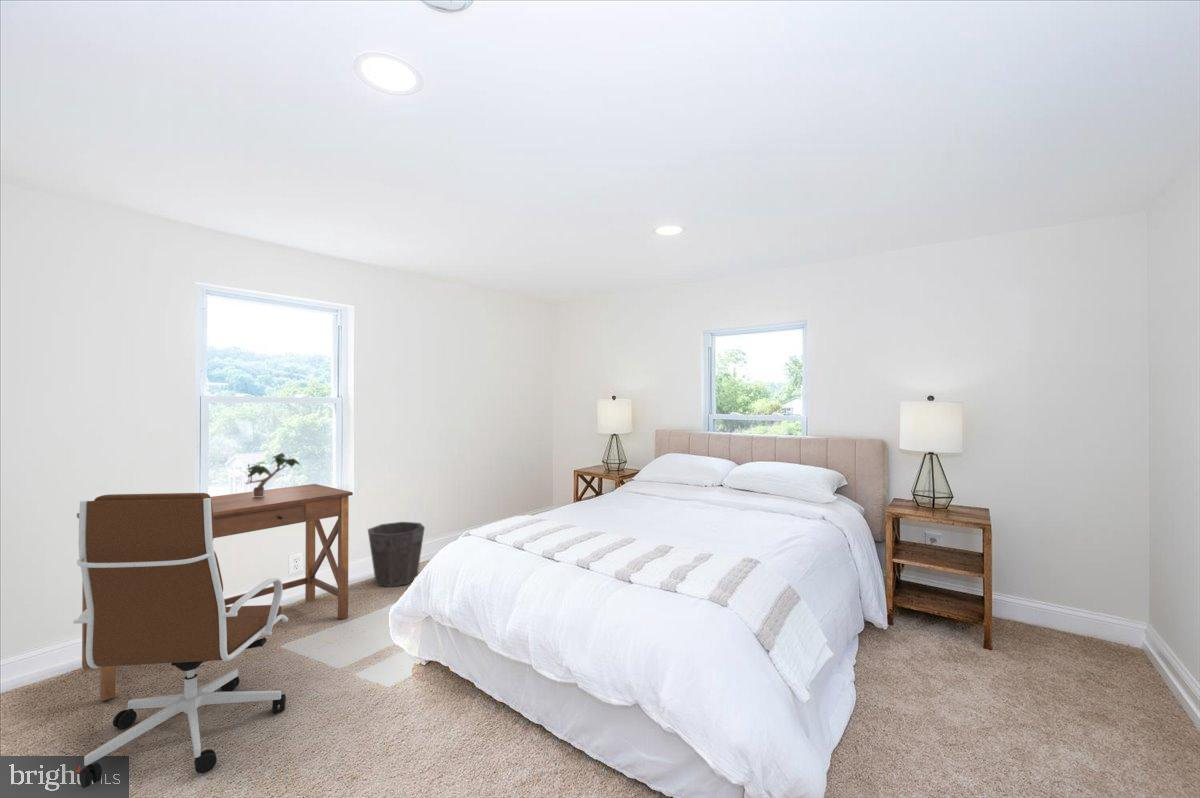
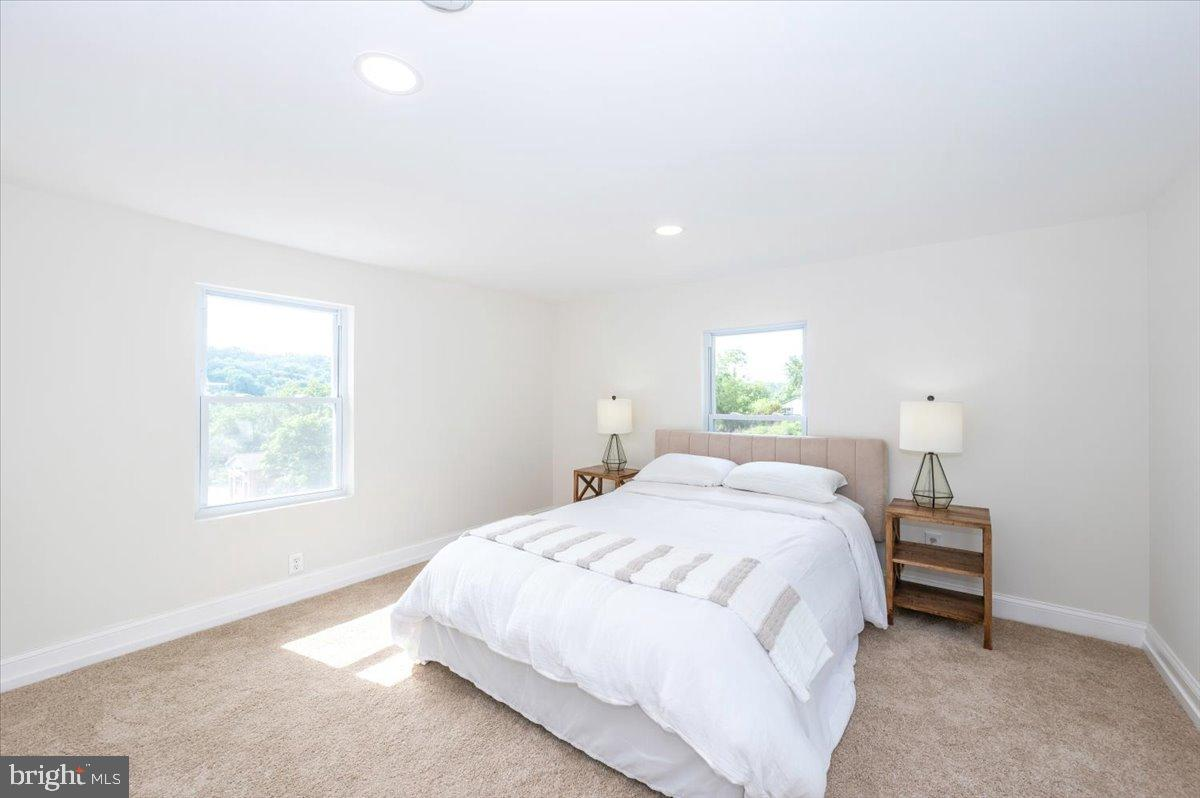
- desk [76,483,354,702]
- waste bin [367,521,426,588]
- potted plant [244,452,301,497]
- office chair [72,492,289,789]
